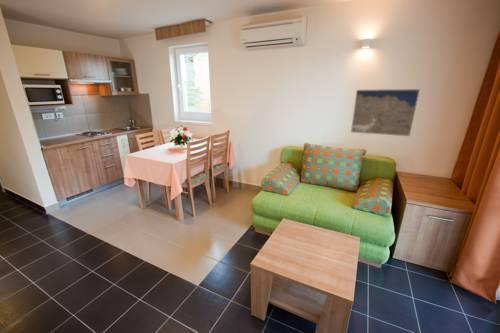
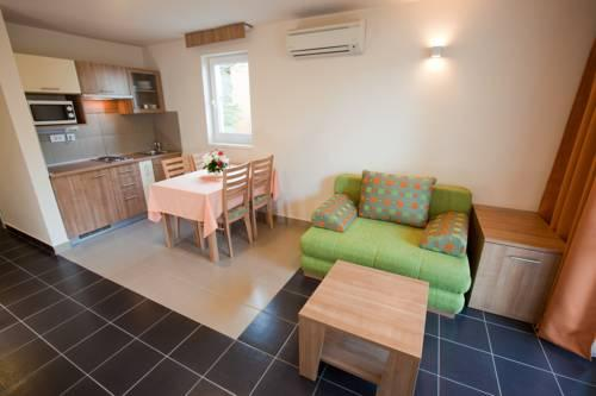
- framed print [350,88,421,137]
